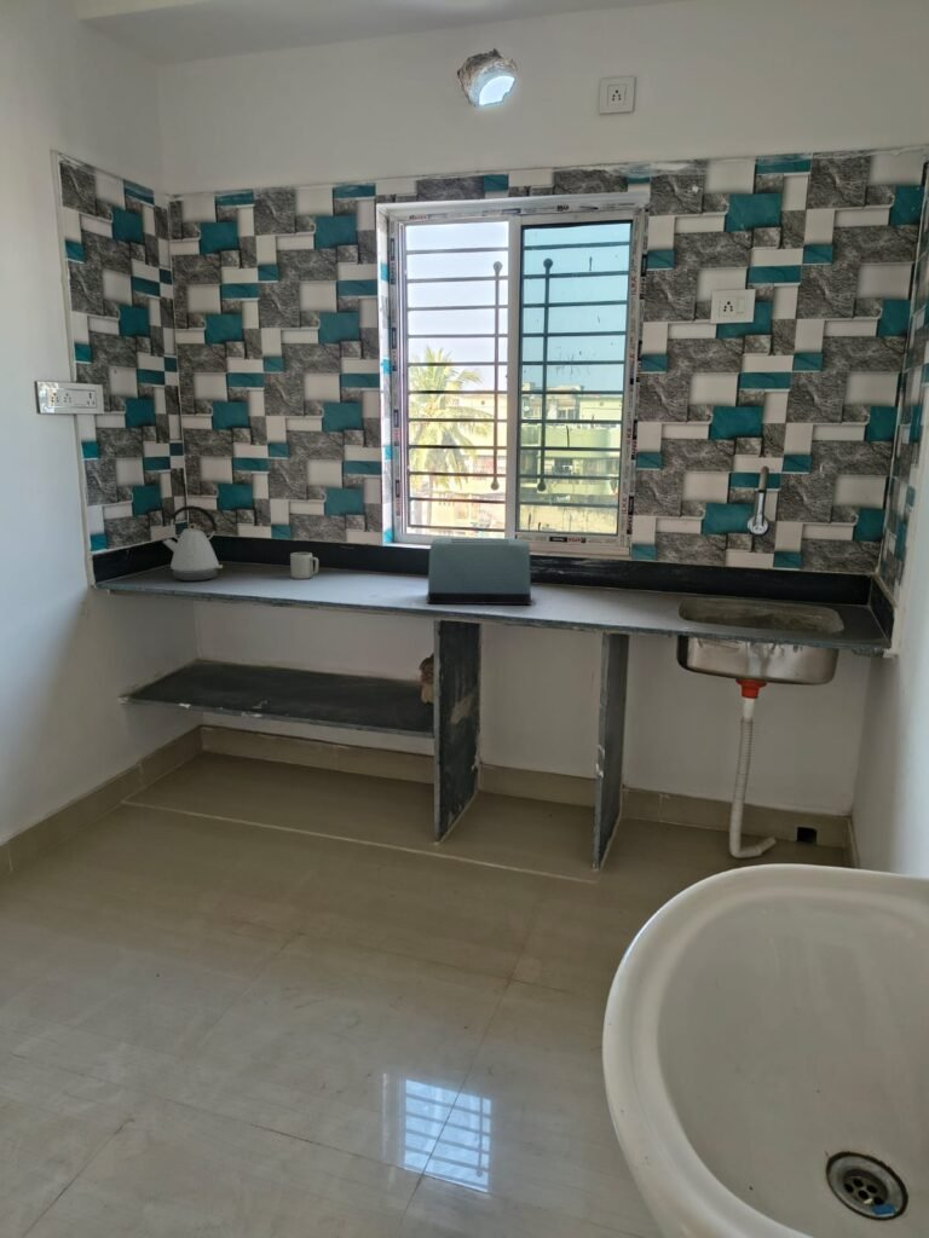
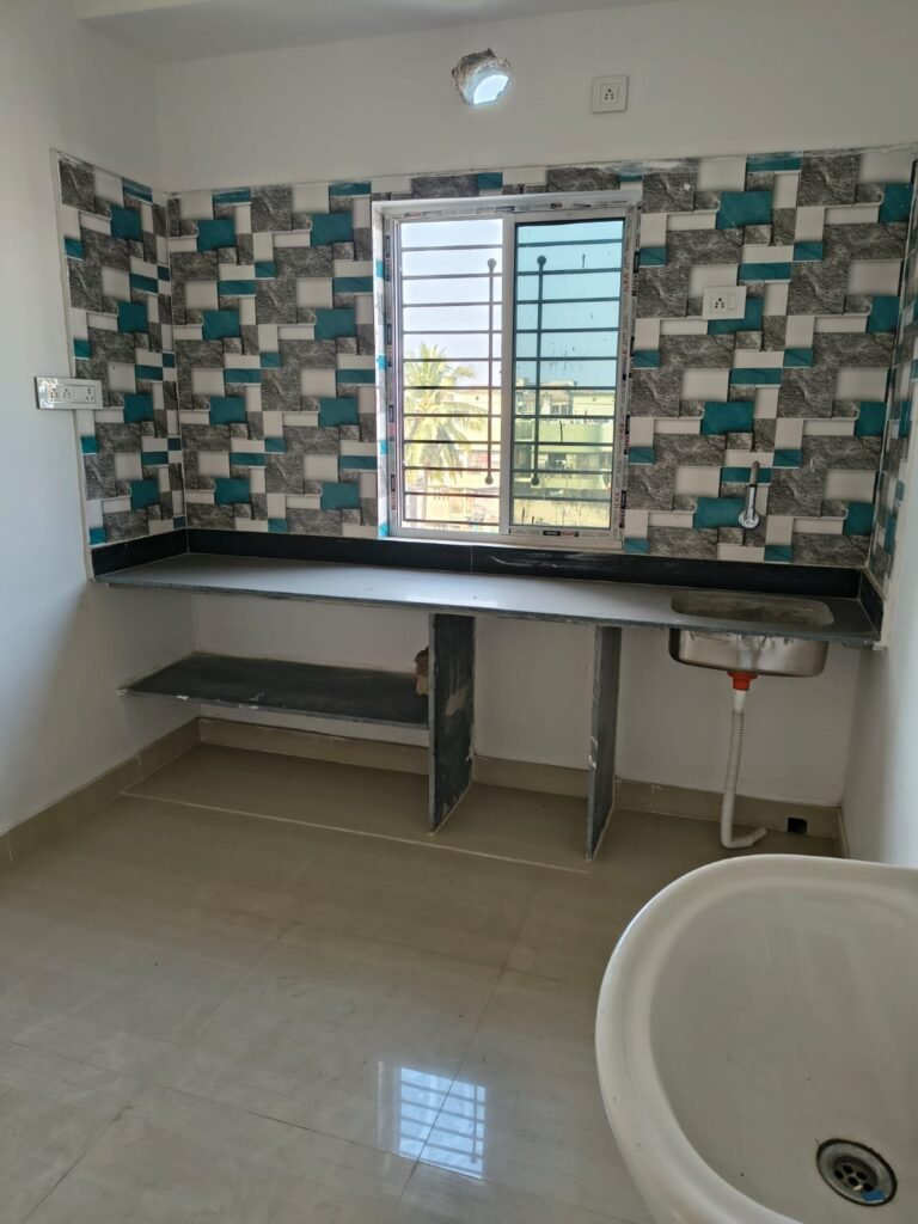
- kettle [162,504,224,583]
- cup [289,551,319,580]
- toaster [426,537,536,606]
